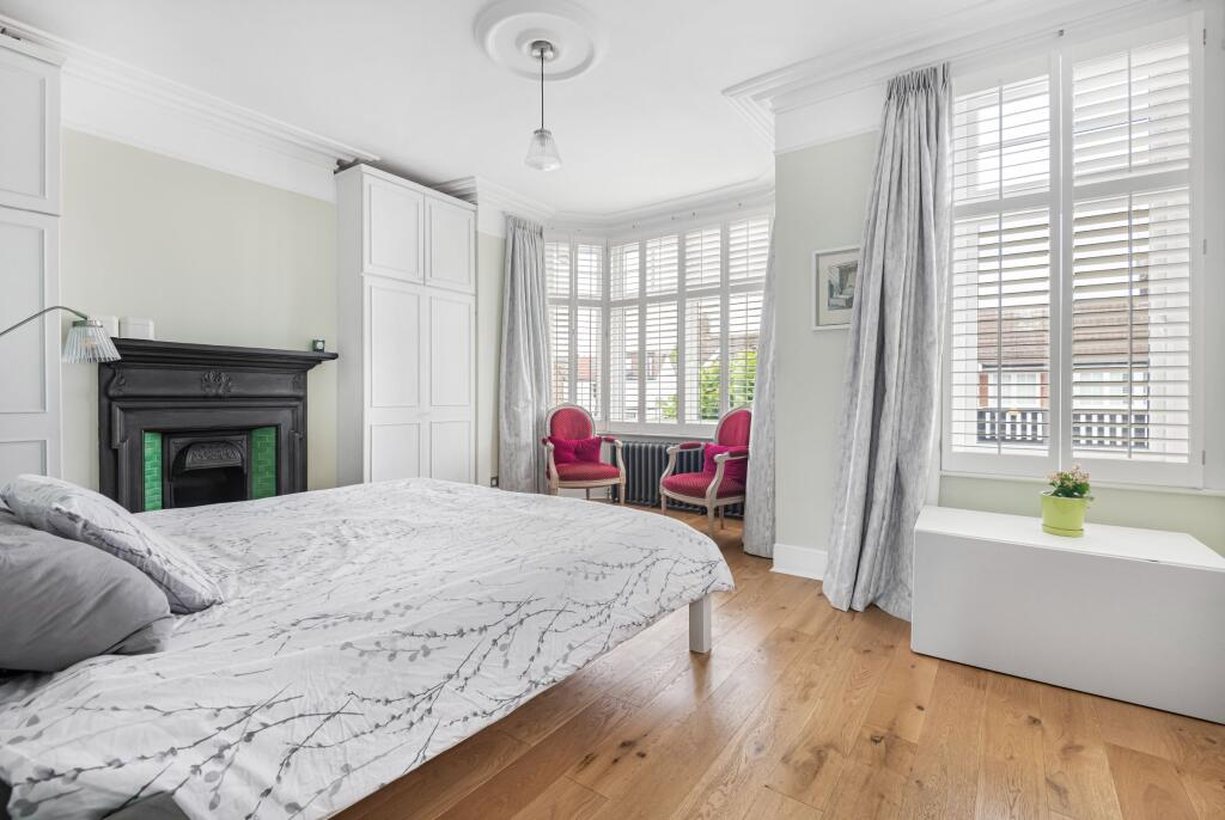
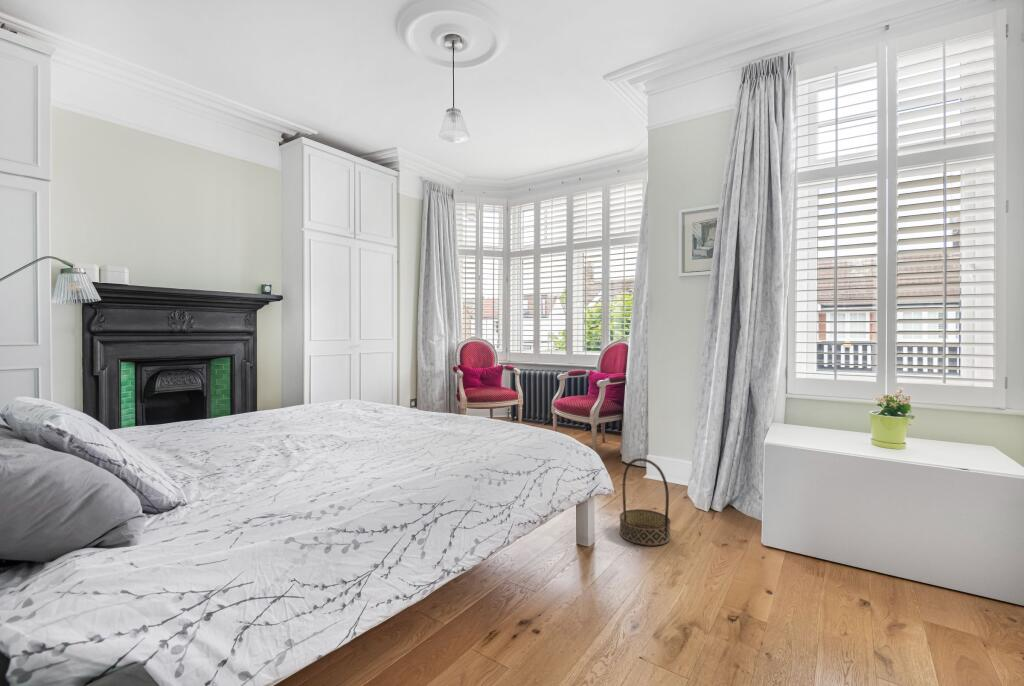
+ basket [618,457,671,547]
